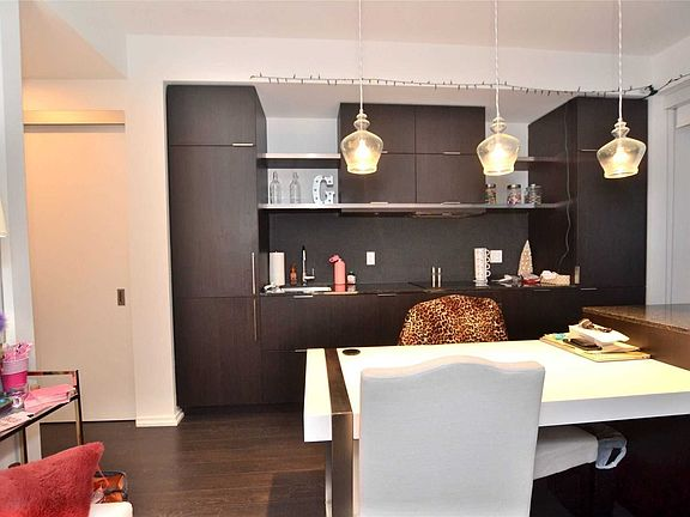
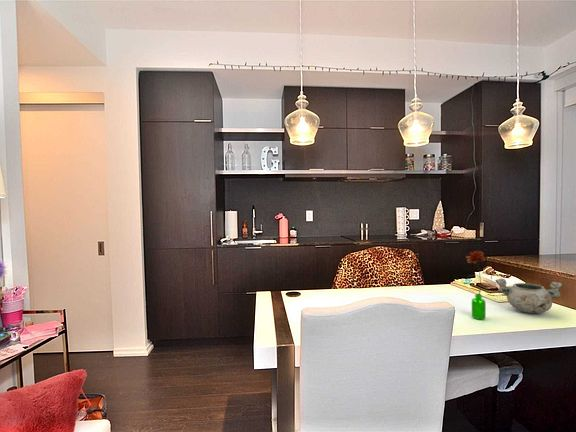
+ decorative bowl [495,278,564,314]
+ flower [465,250,493,320]
